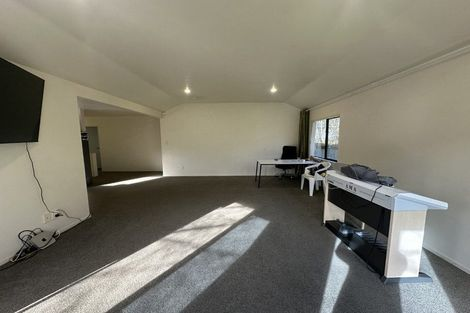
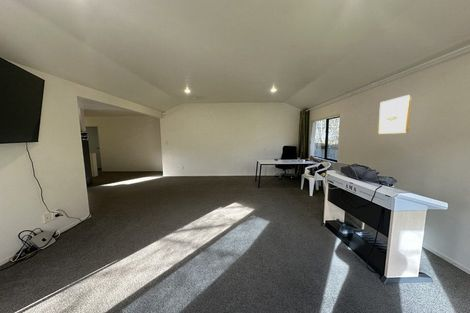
+ wall art [377,94,412,135]
